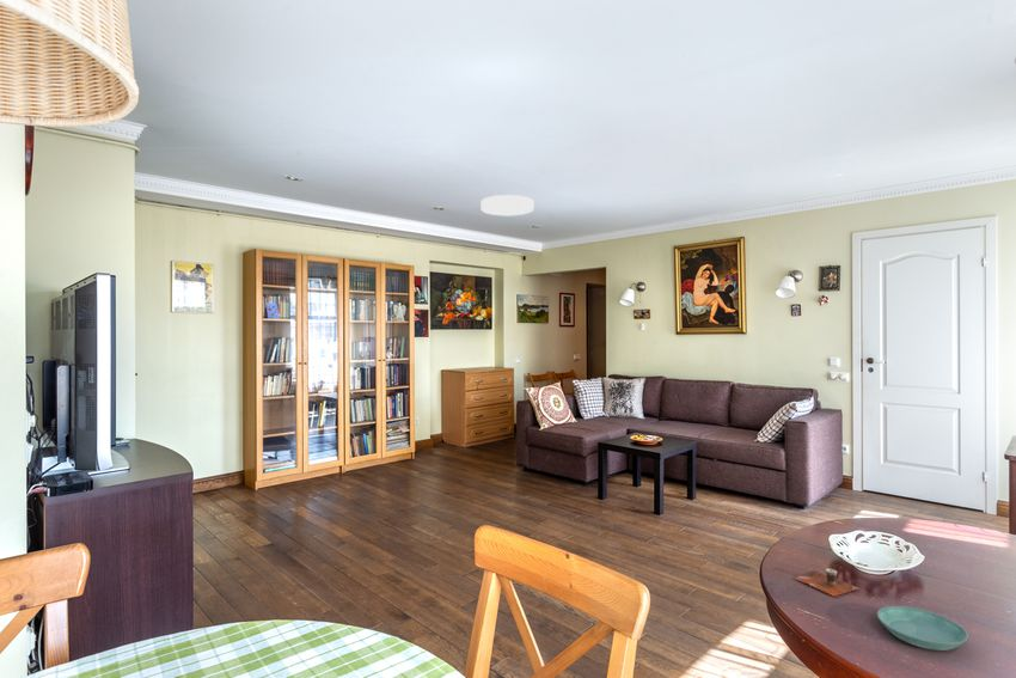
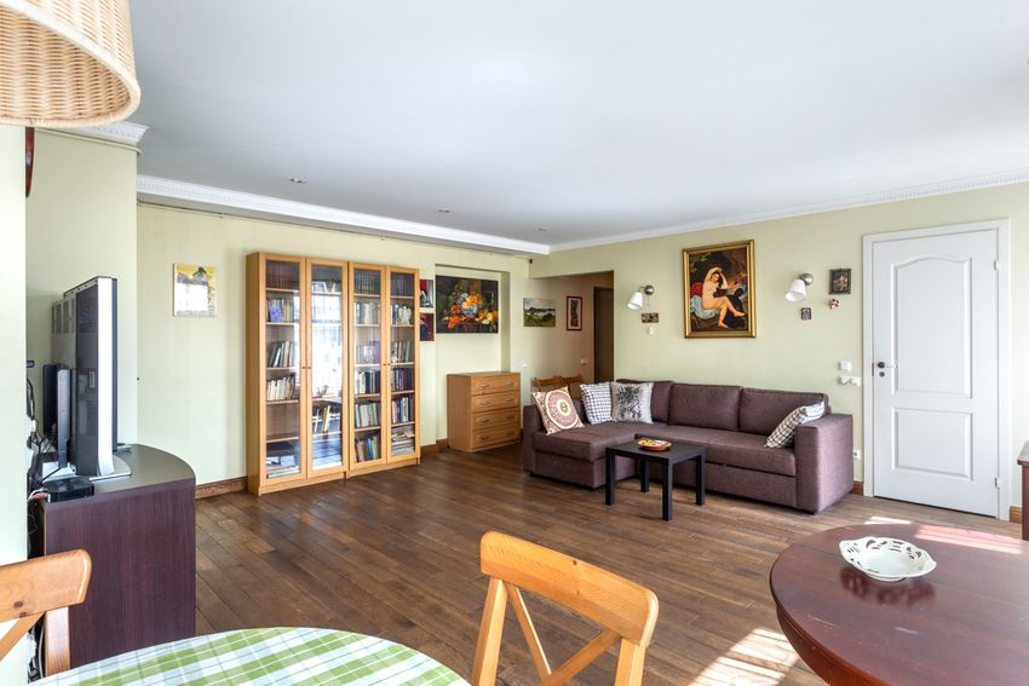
- saucer [876,605,969,652]
- ceiling light [481,194,535,216]
- cup [794,568,859,597]
